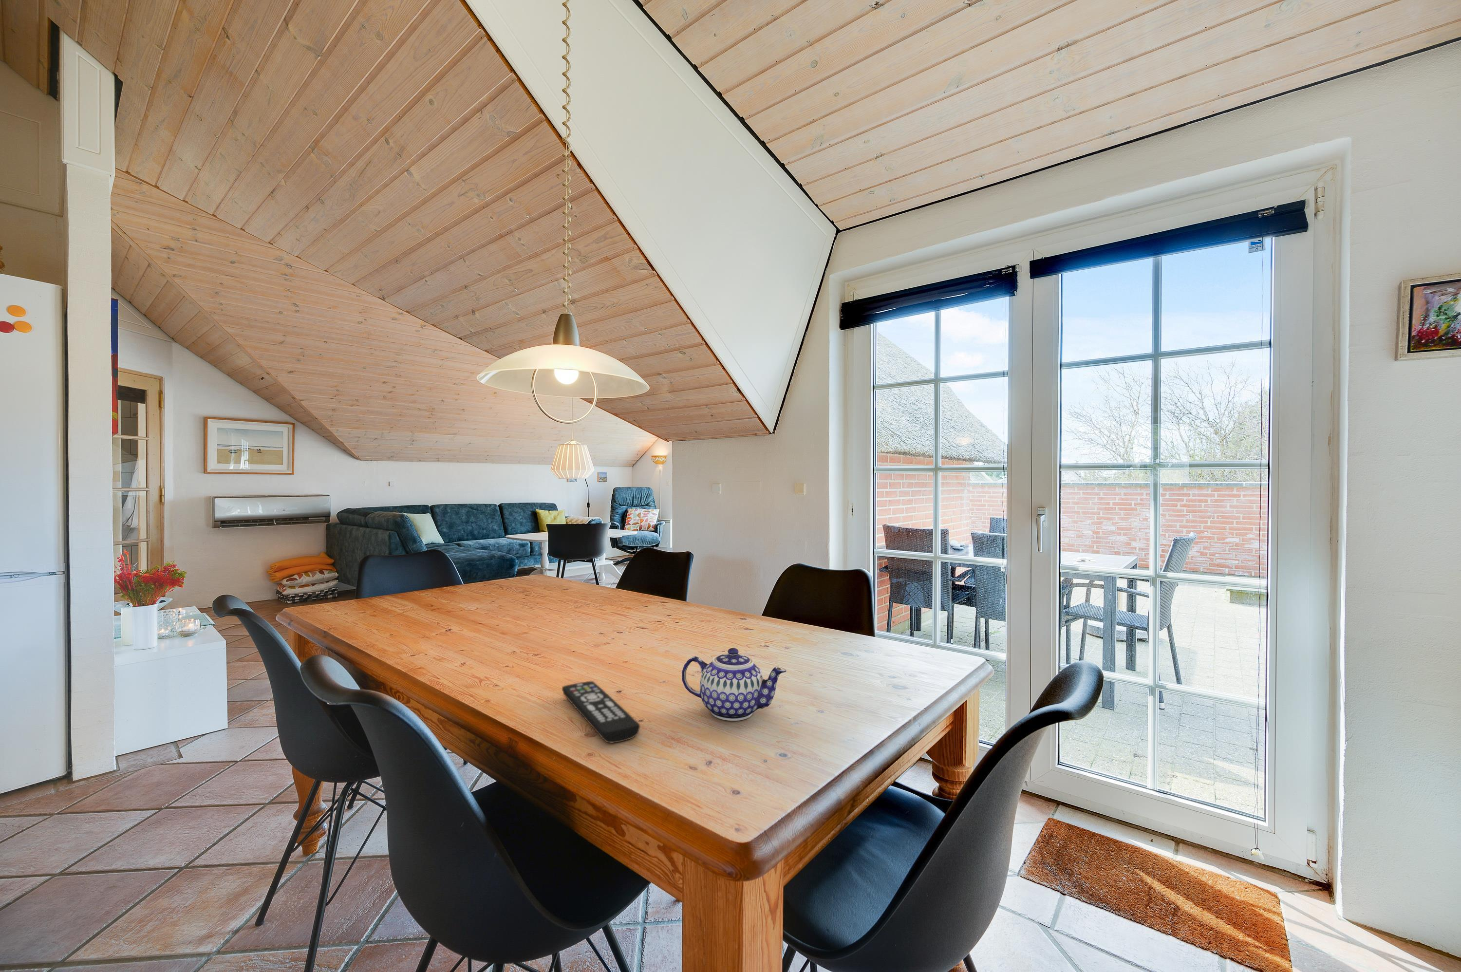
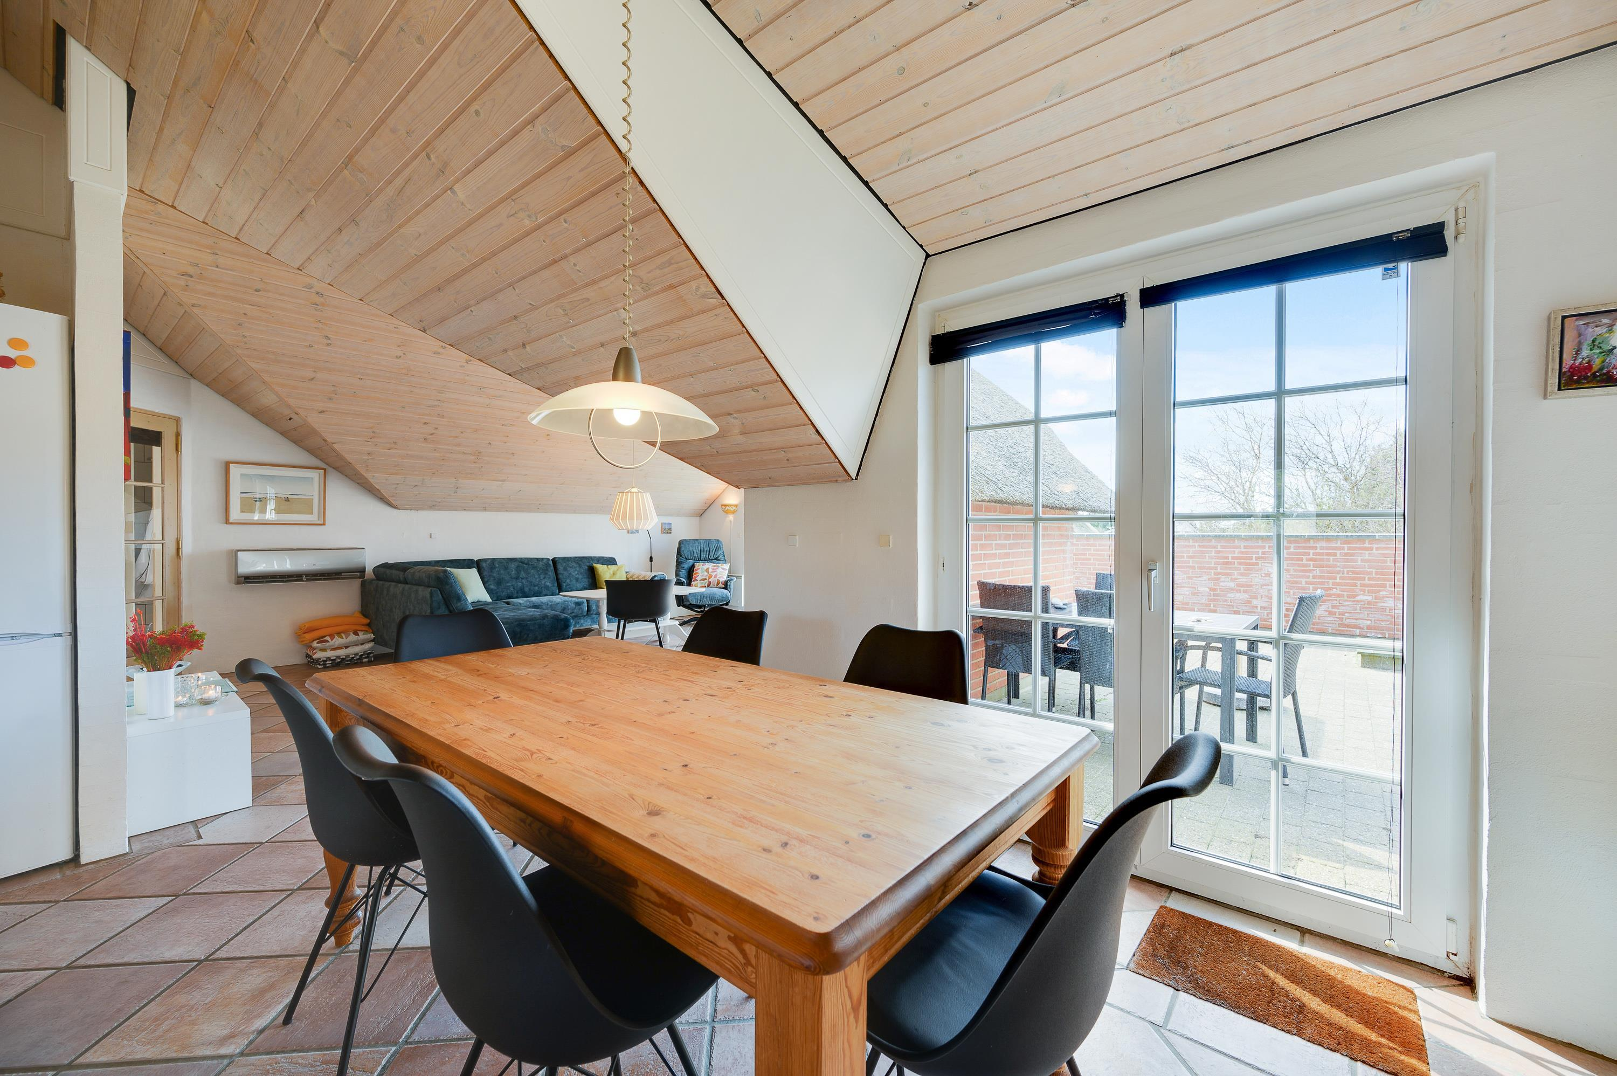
- remote control [562,681,640,743]
- teapot [681,648,786,721]
